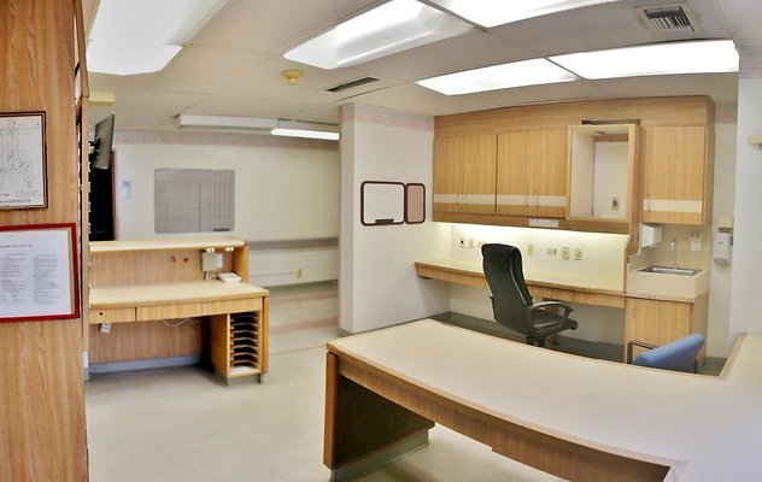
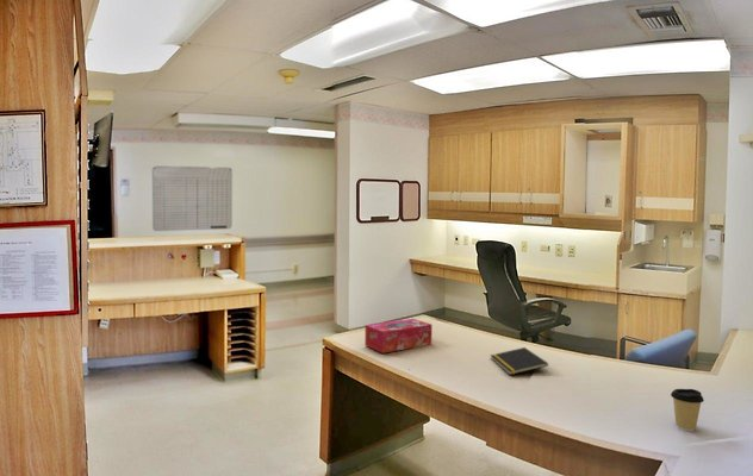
+ coffee cup [670,388,705,432]
+ notepad [490,346,549,376]
+ tissue box [363,318,432,355]
